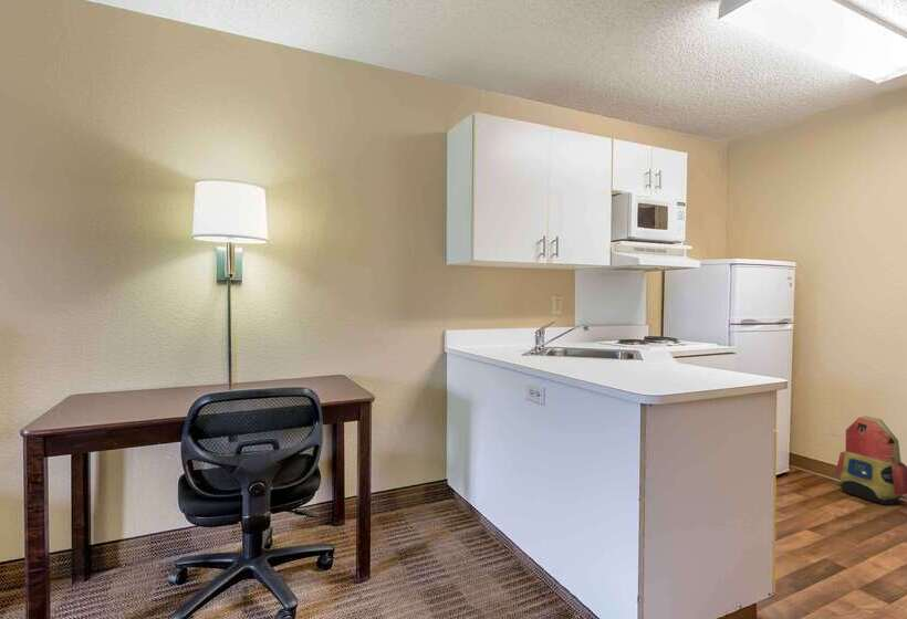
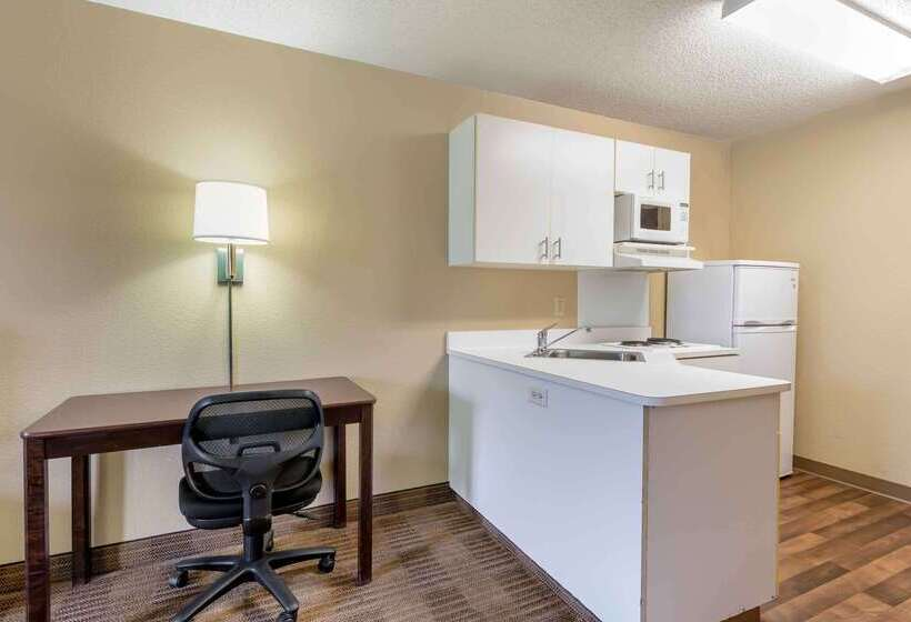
- backpack [835,416,907,505]
